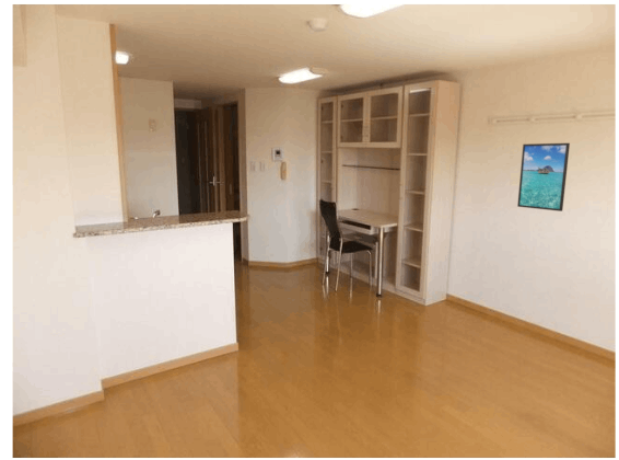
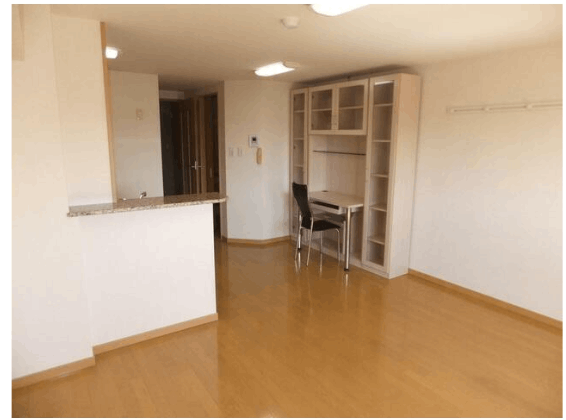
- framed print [516,142,571,212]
